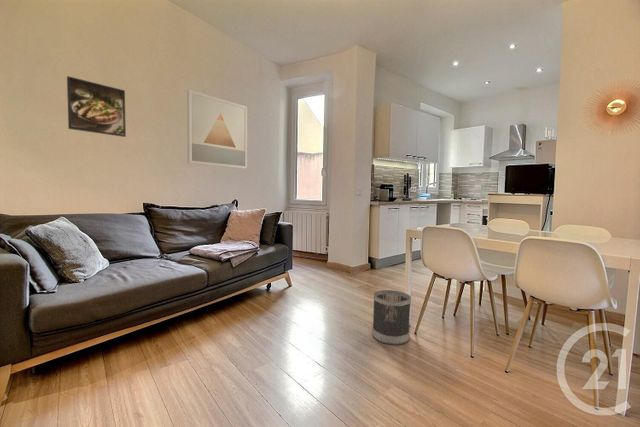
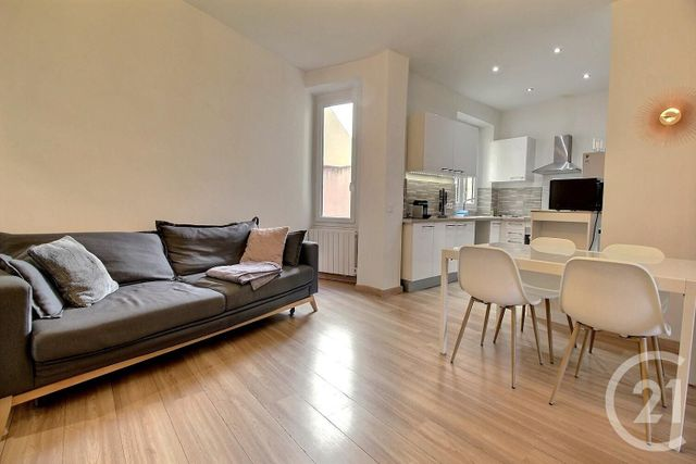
- wall art [186,89,248,170]
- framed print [66,75,127,138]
- wastebasket [371,289,412,346]
